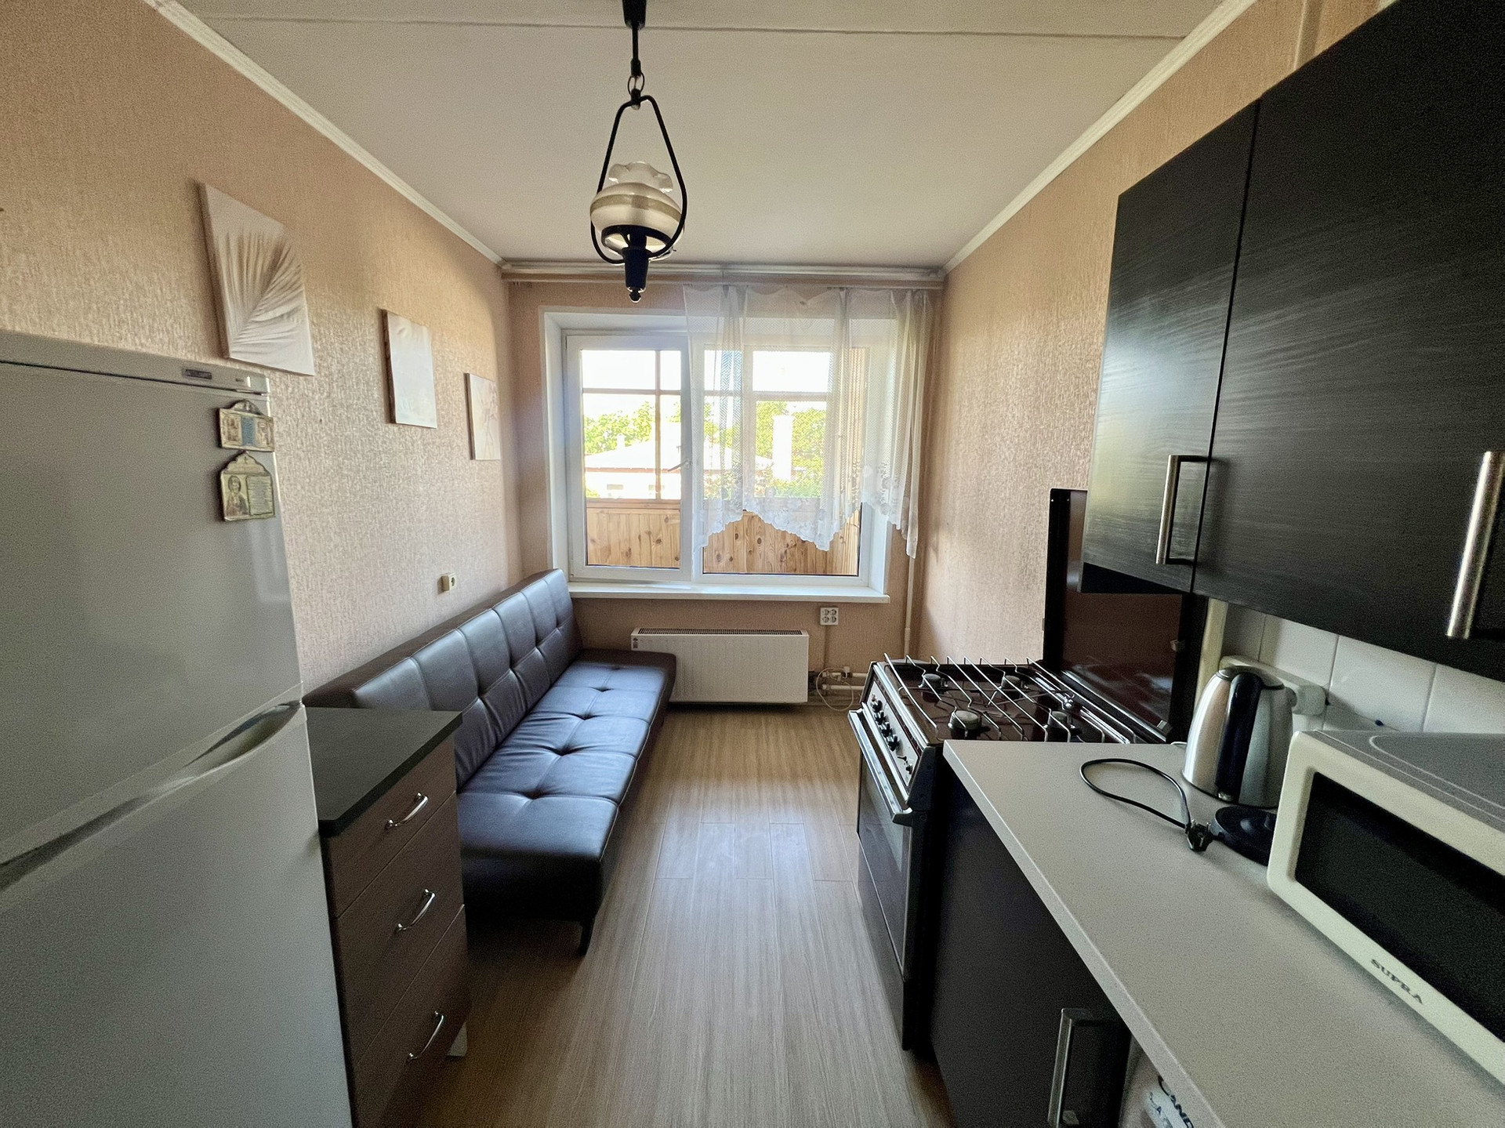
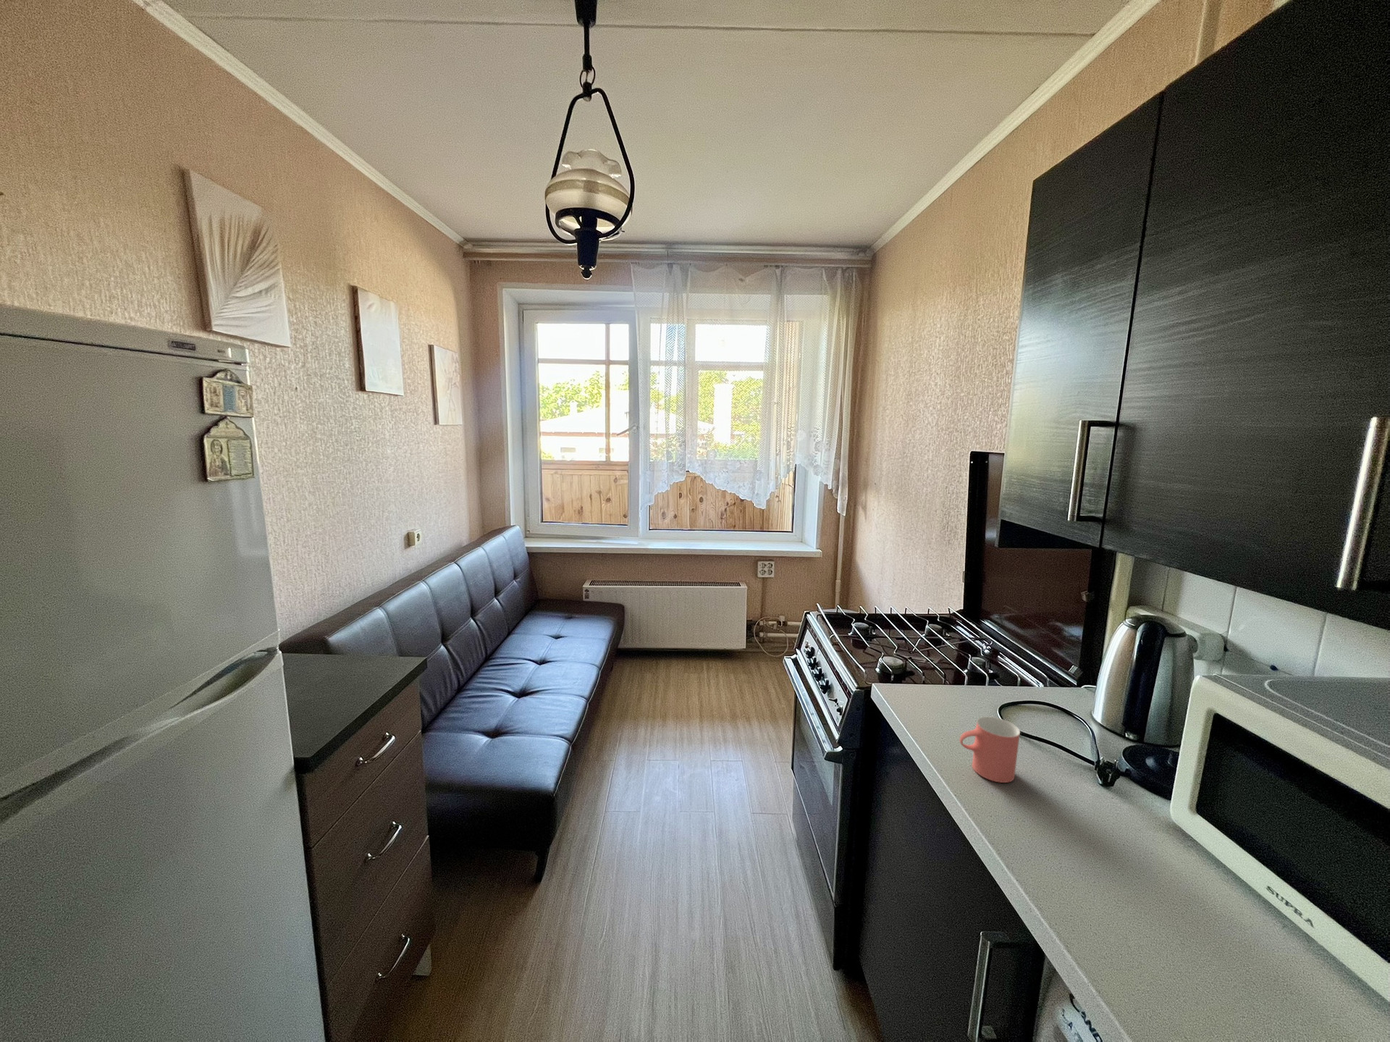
+ cup [959,716,1021,784]
